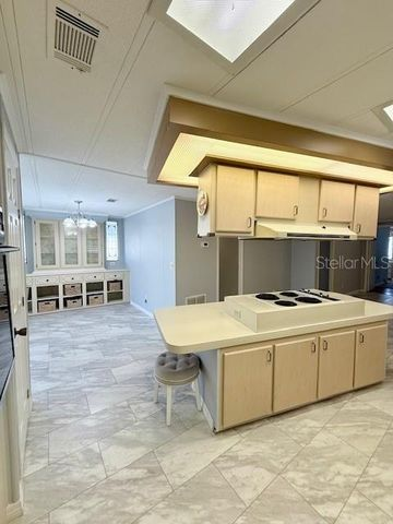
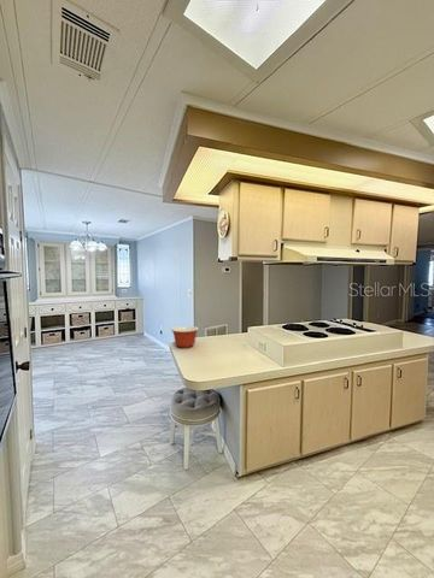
+ mixing bowl [170,325,200,349]
